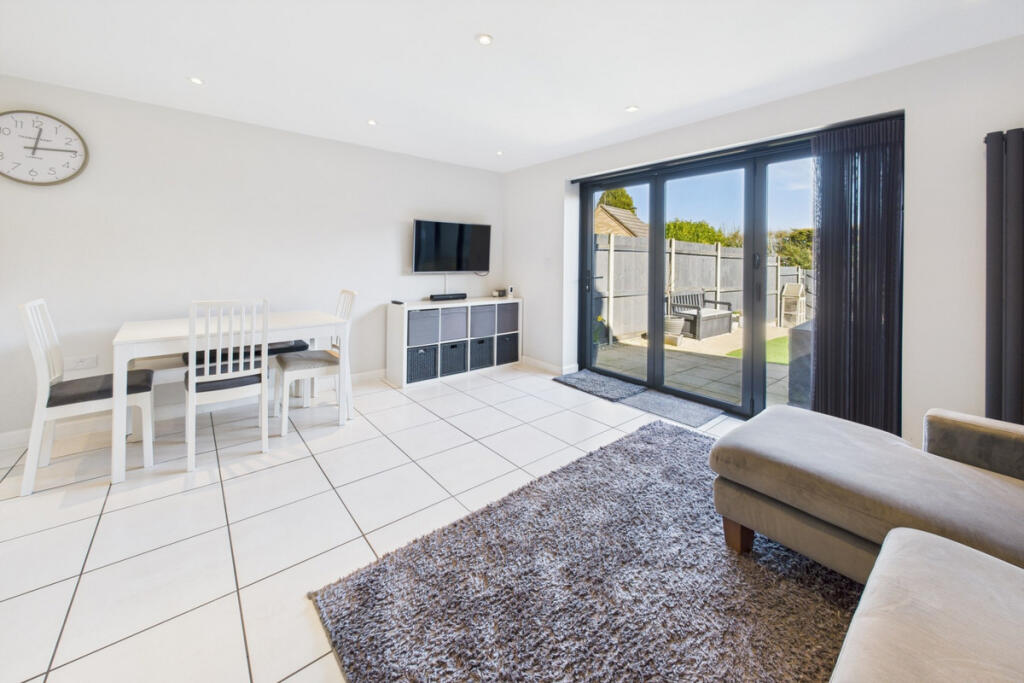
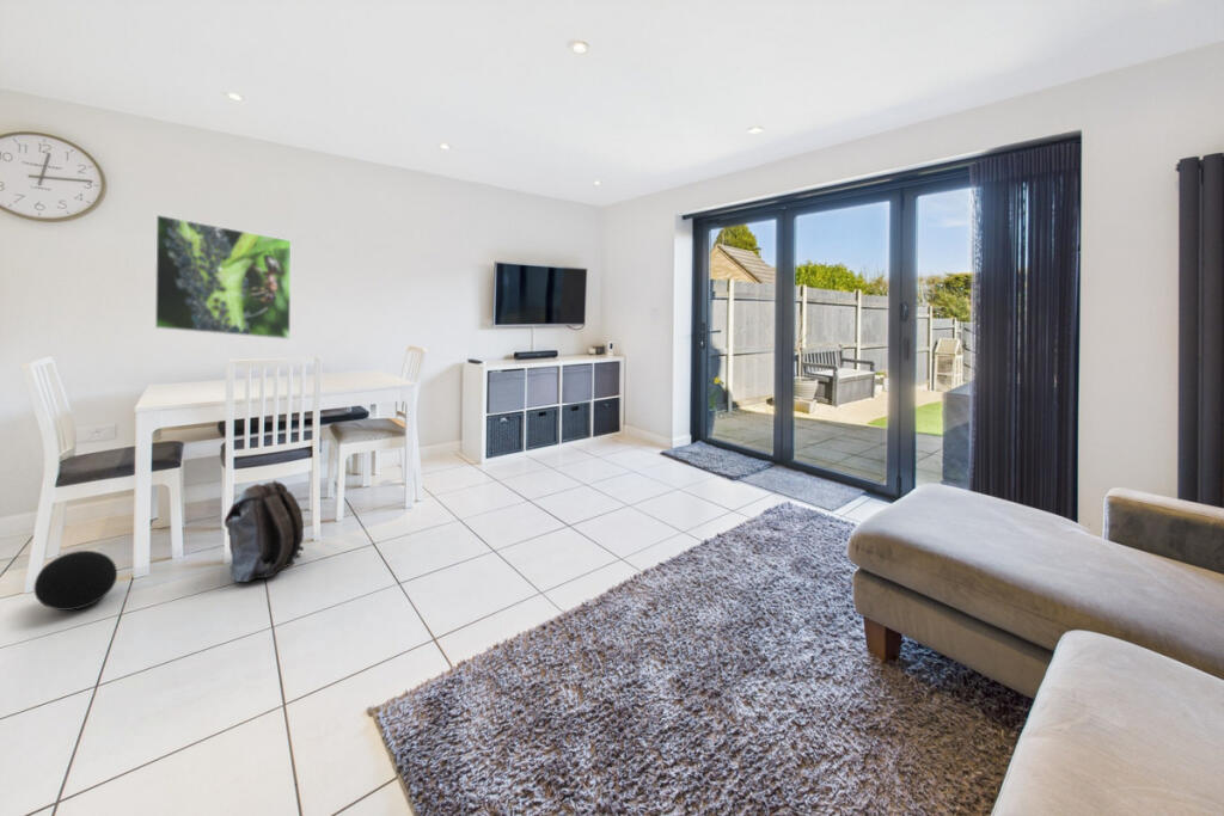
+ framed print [154,214,293,340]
+ backpack [224,479,305,583]
+ ball [32,550,118,612]
